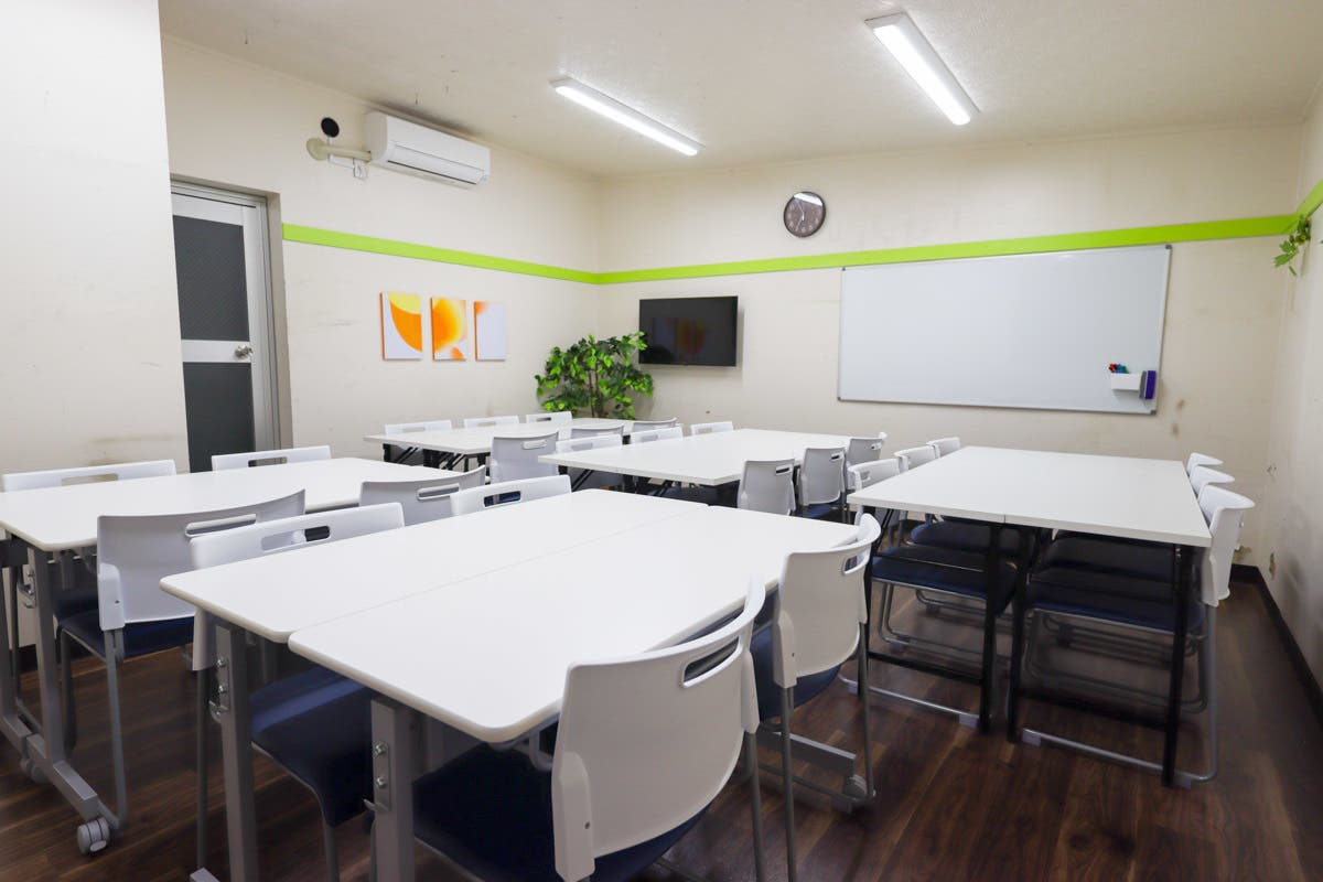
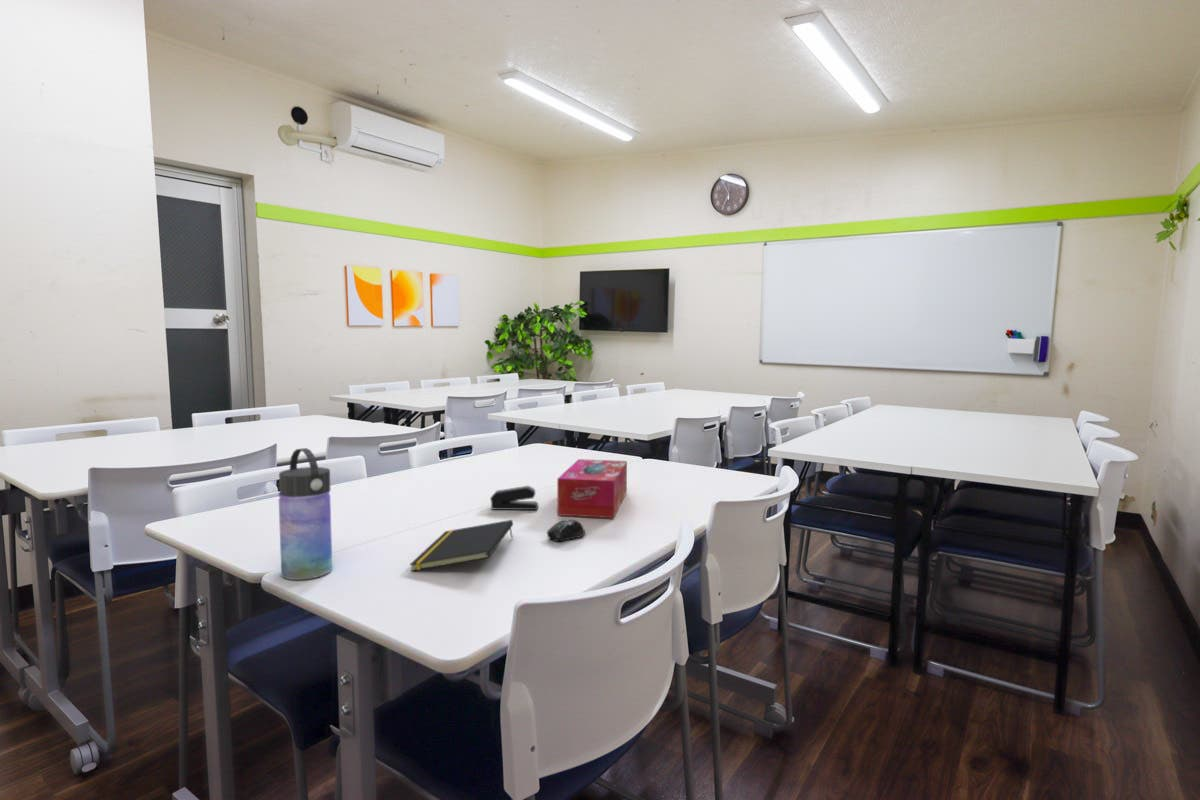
+ tissue box [556,458,628,519]
+ notepad [409,519,514,572]
+ computer mouse [546,518,586,542]
+ water bottle [277,447,333,581]
+ stapler [489,485,539,511]
